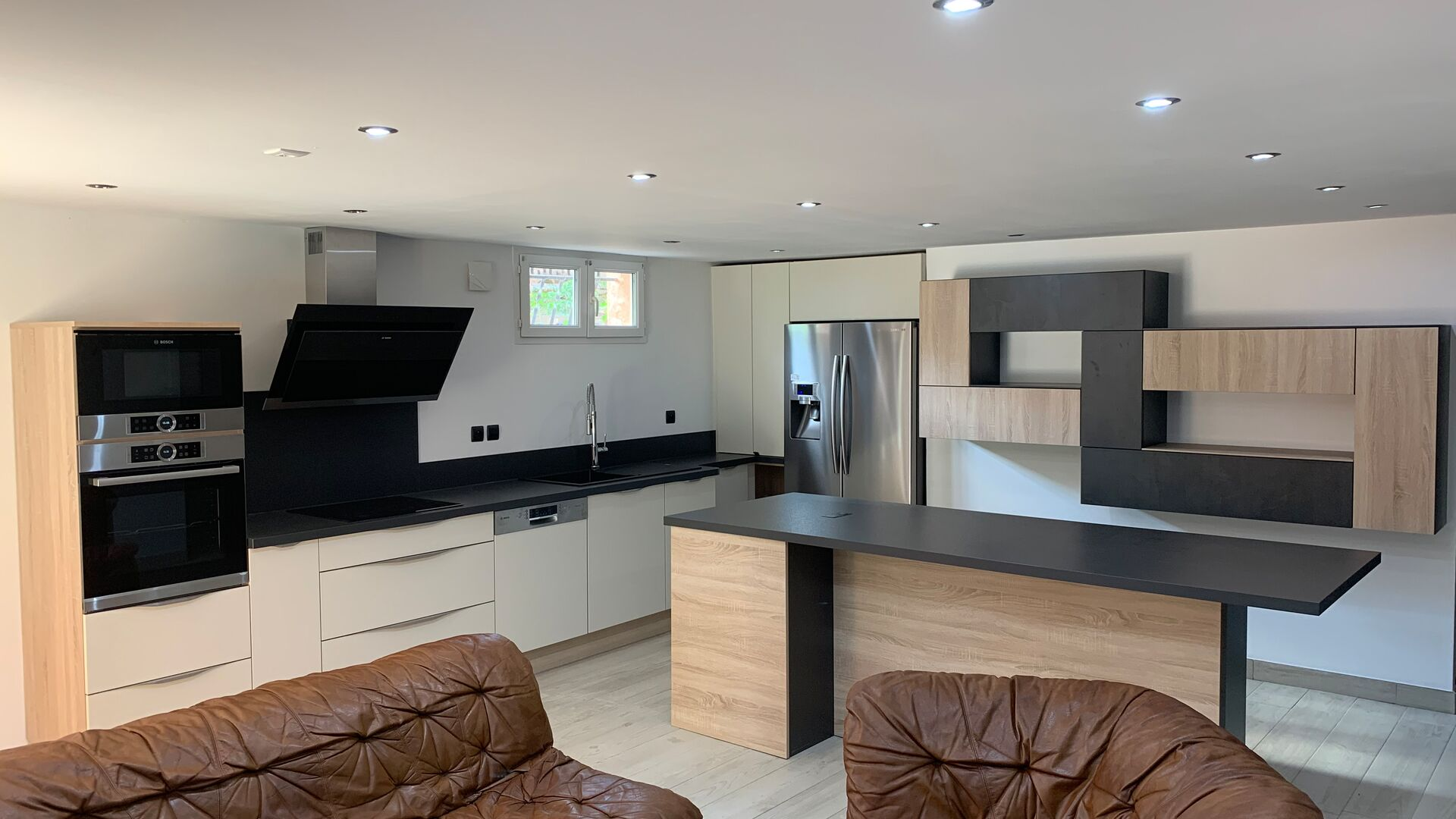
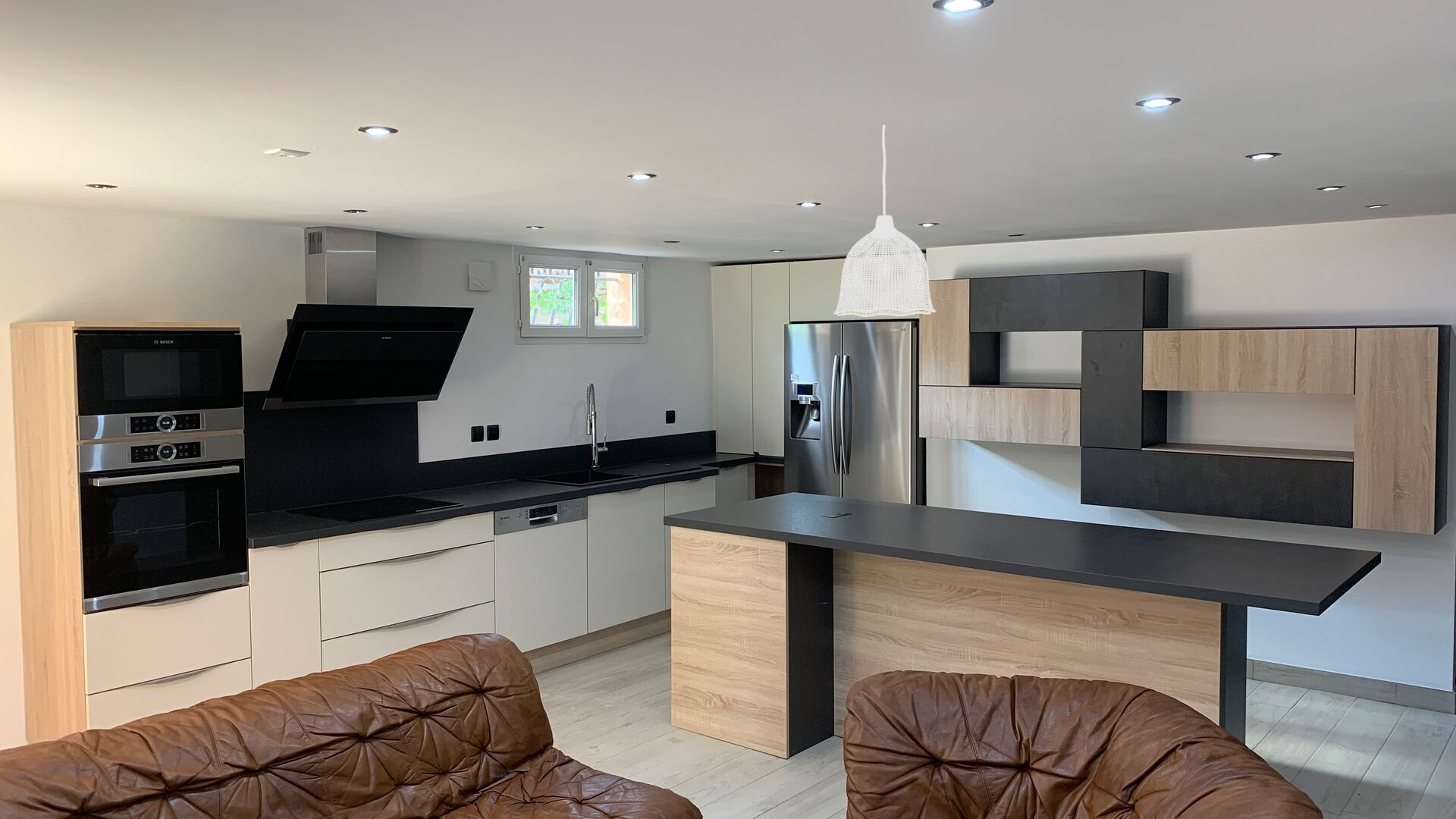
+ pendant lamp [833,124,937,318]
